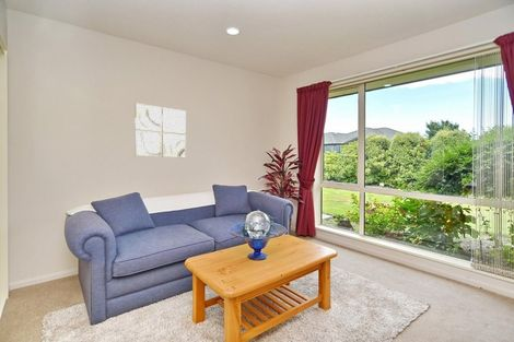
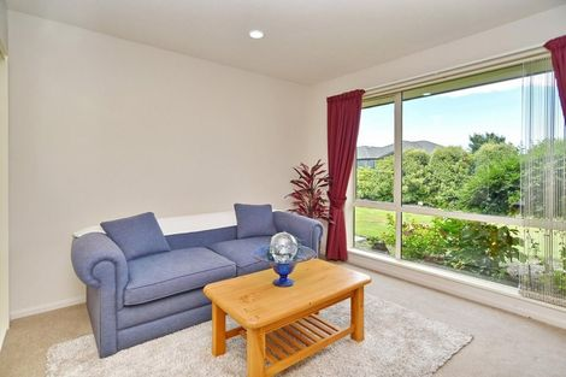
- wall art [135,103,187,160]
